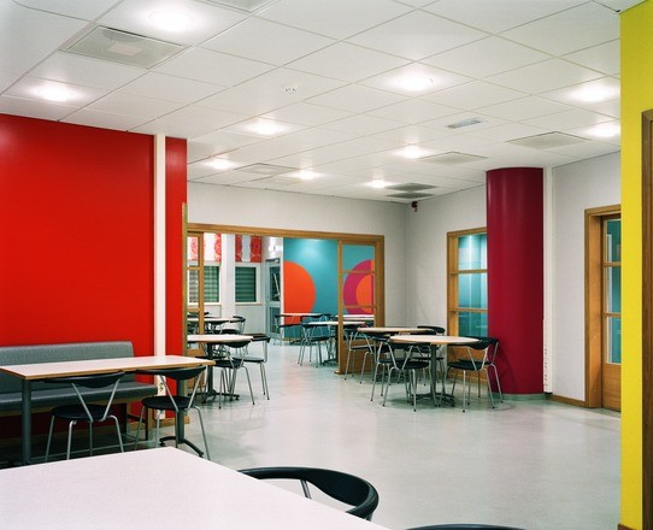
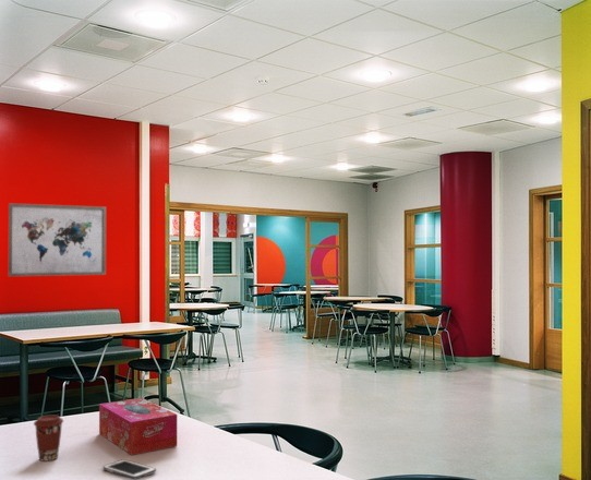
+ wall art [8,202,107,277]
+ tissue box [98,397,178,456]
+ coffee cup [33,415,64,463]
+ cell phone [101,458,157,480]
